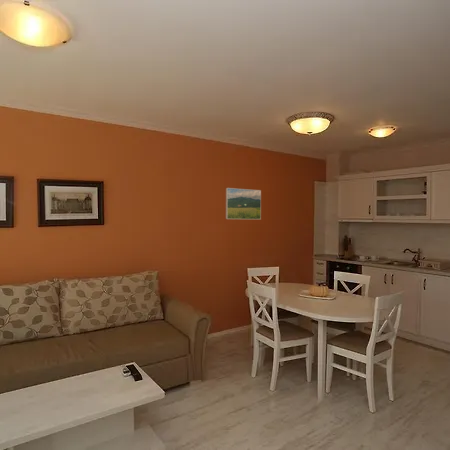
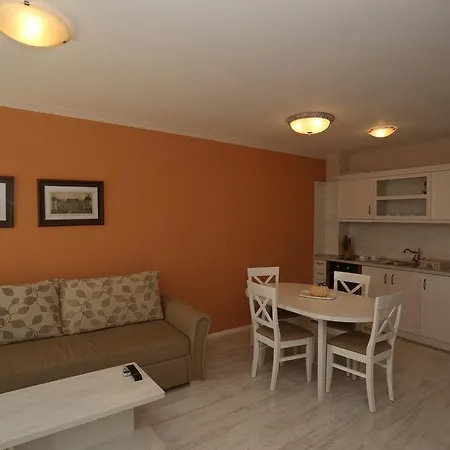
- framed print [225,187,262,220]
